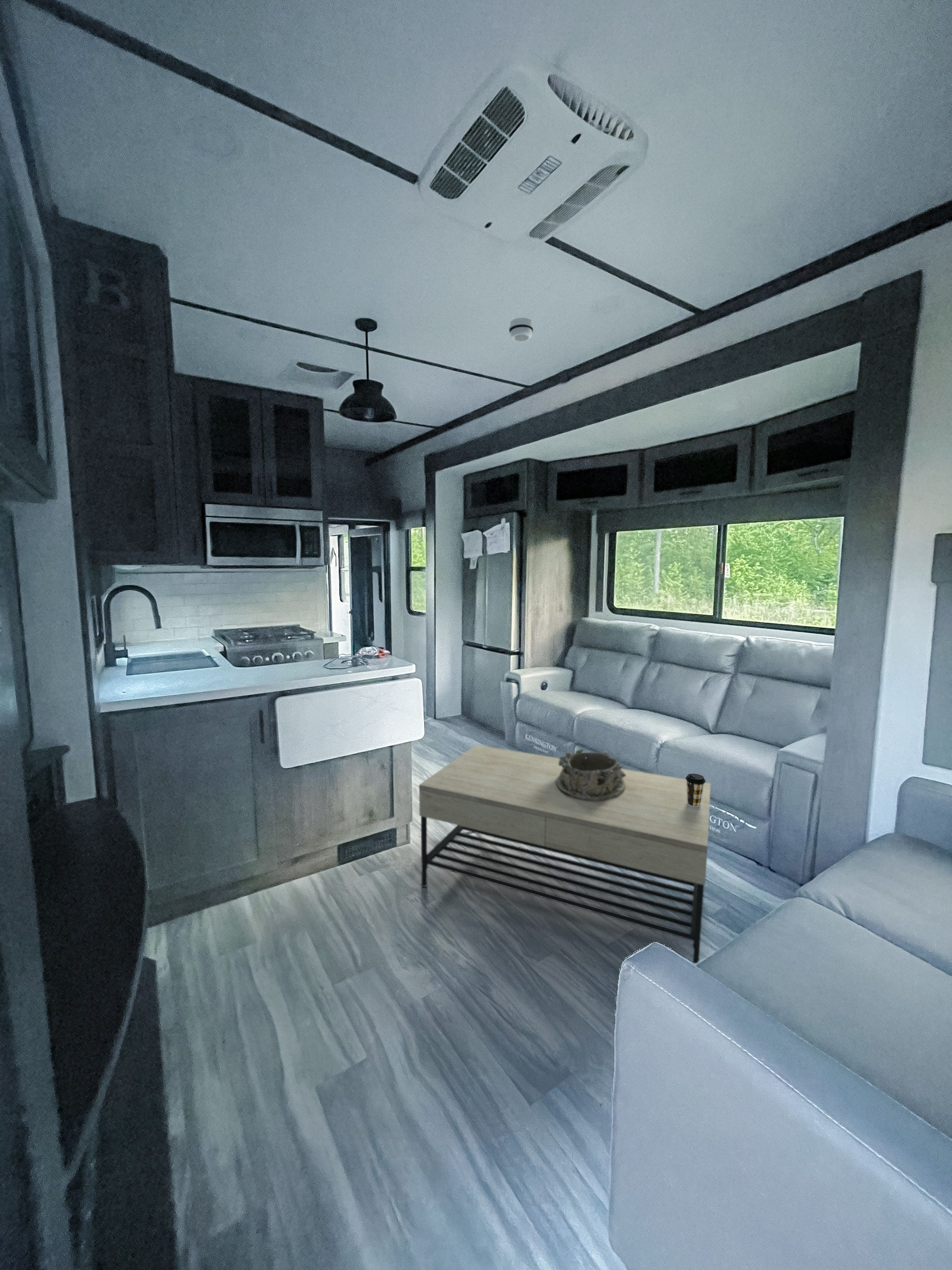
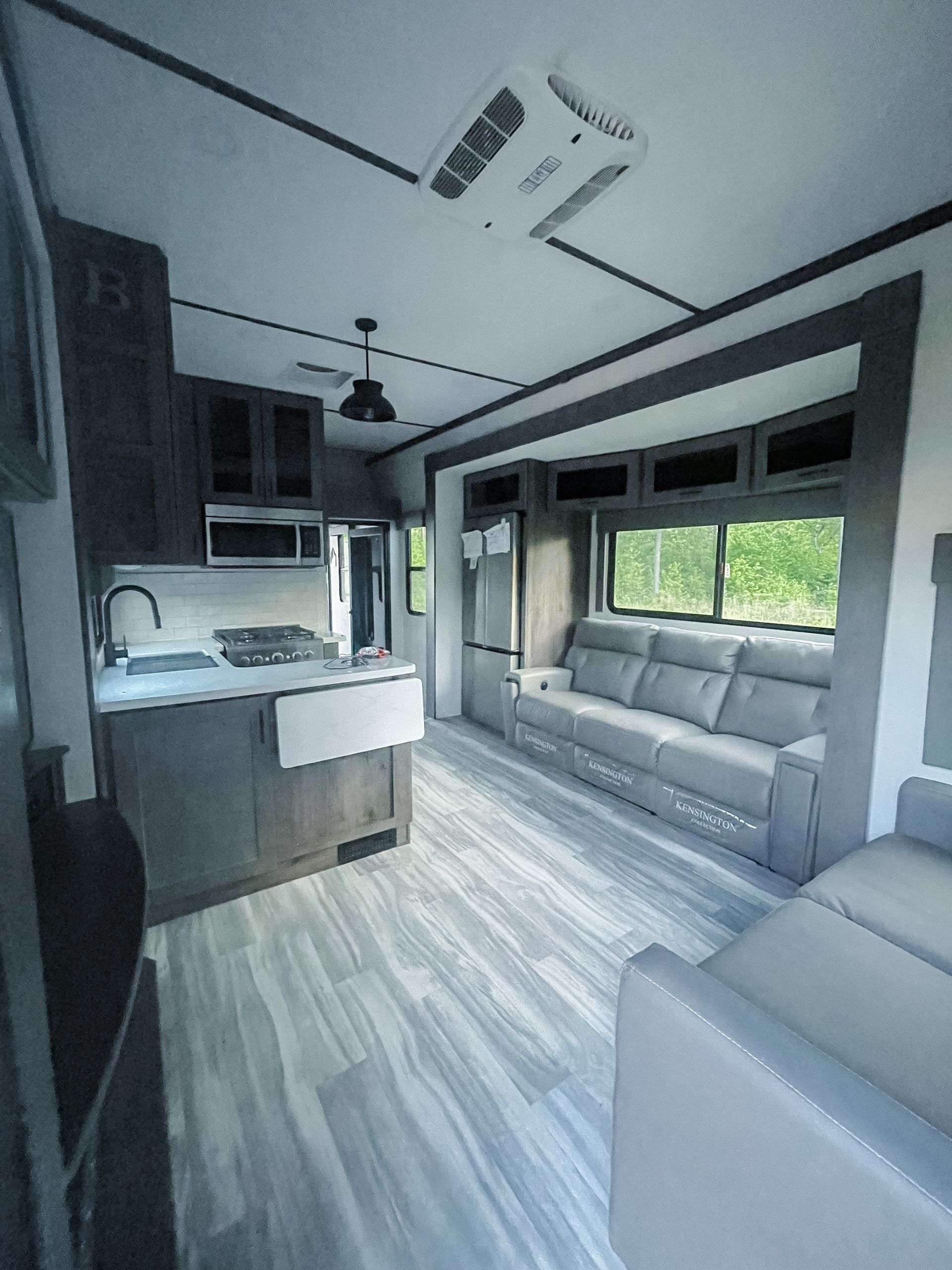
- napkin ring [556,749,626,801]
- coffee cup [685,773,706,807]
- smoke detector [508,317,534,342]
- coffee table [418,744,711,964]
